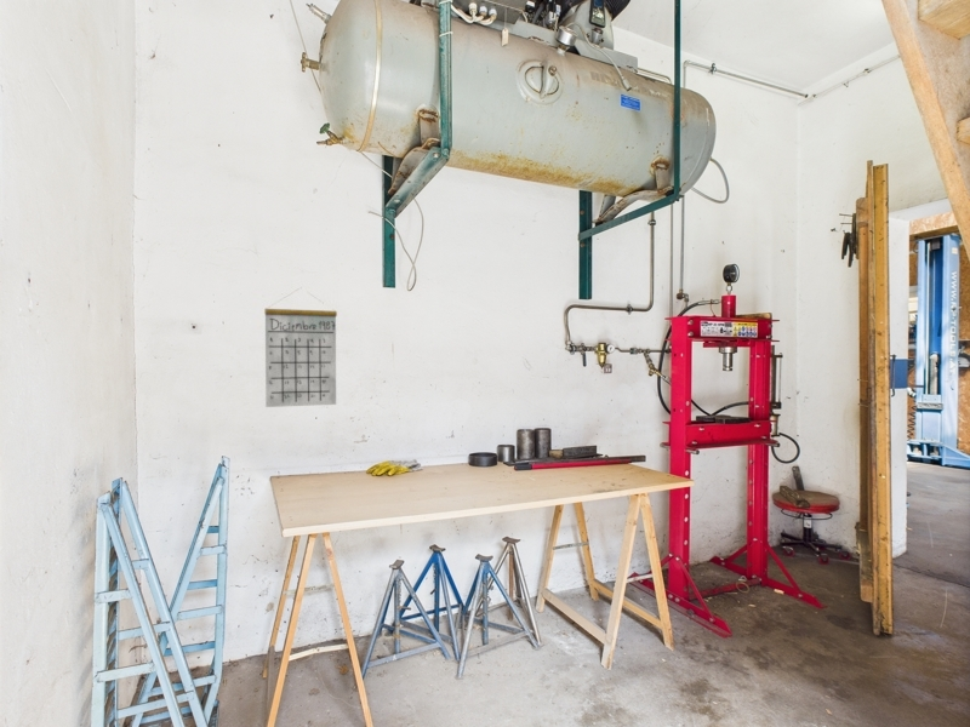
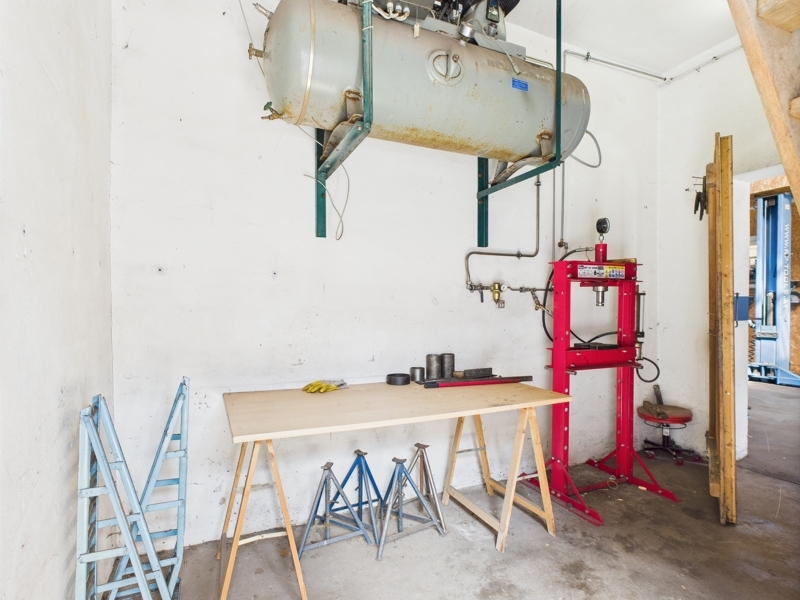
- calendar [264,287,338,408]
